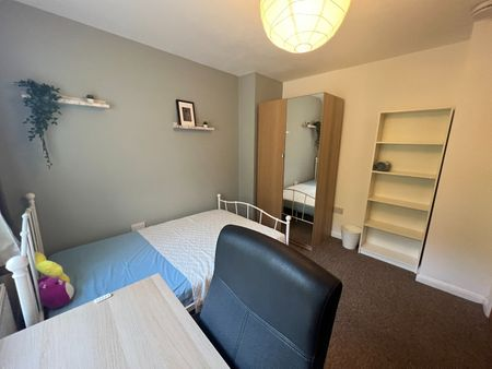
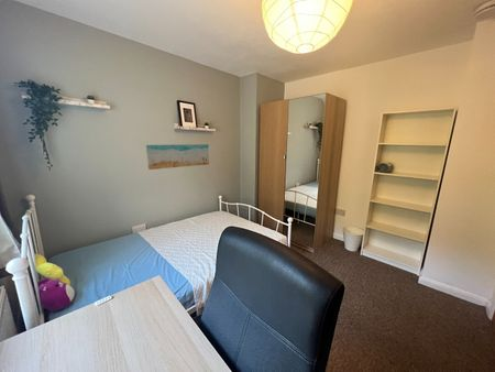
+ wall art [145,143,210,171]
